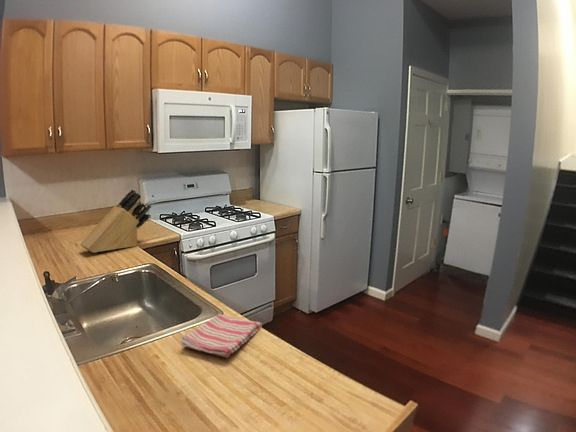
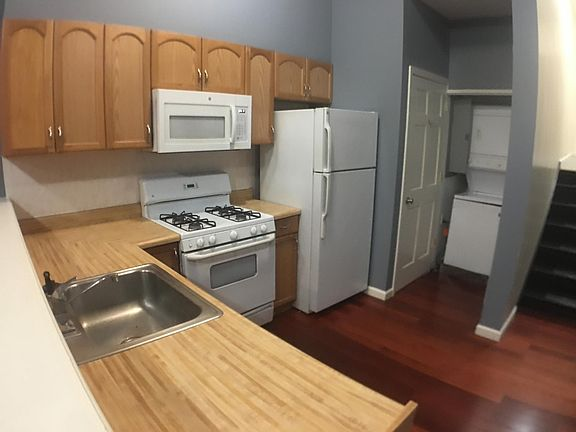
- knife block [79,188,152,254]
- dish towel [180,313,263,358]
